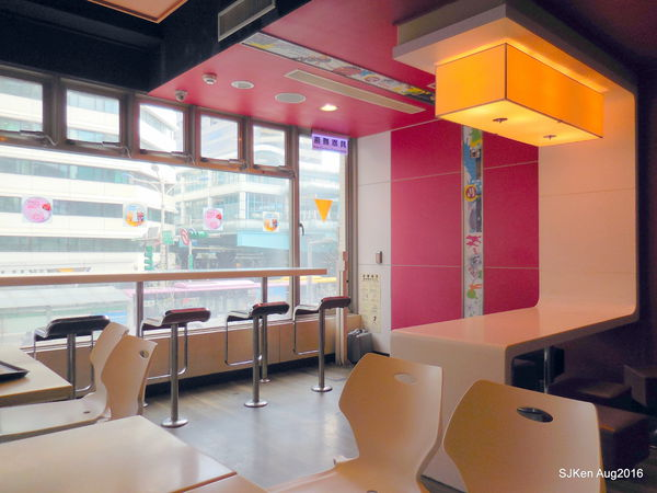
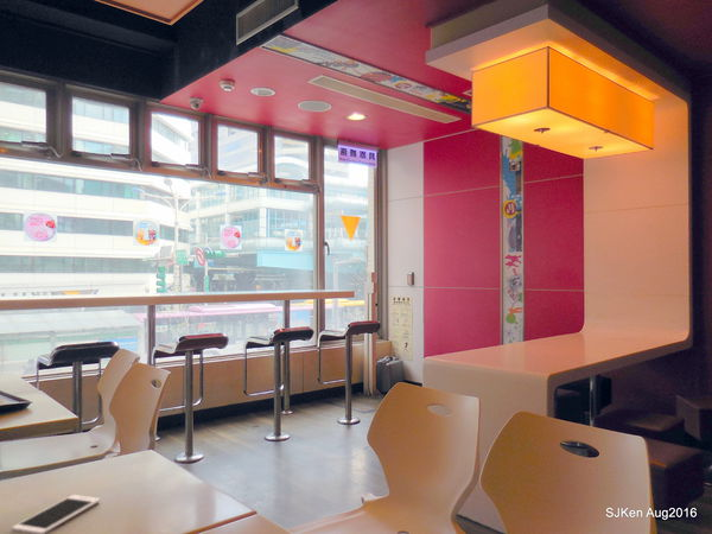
+ cell phone [11,494,102,534]
